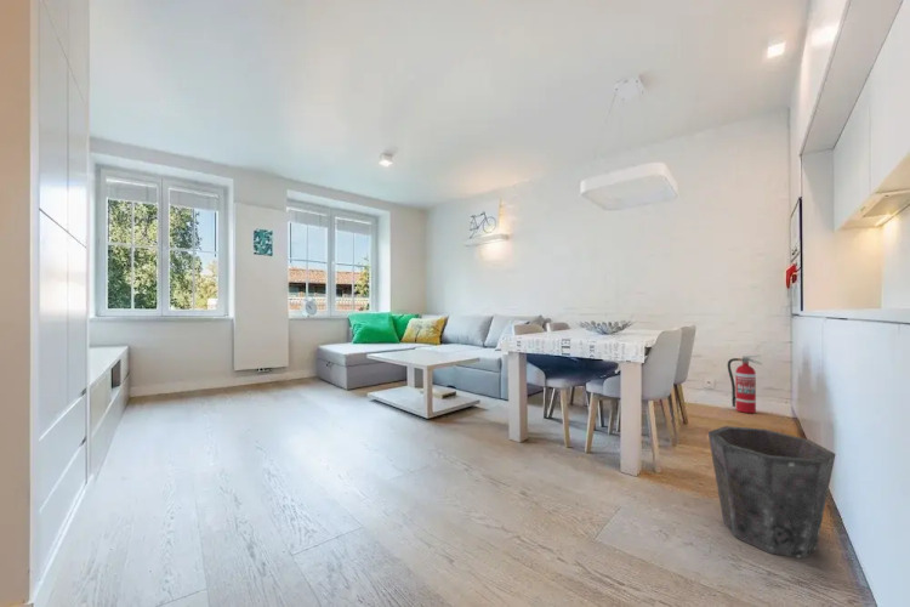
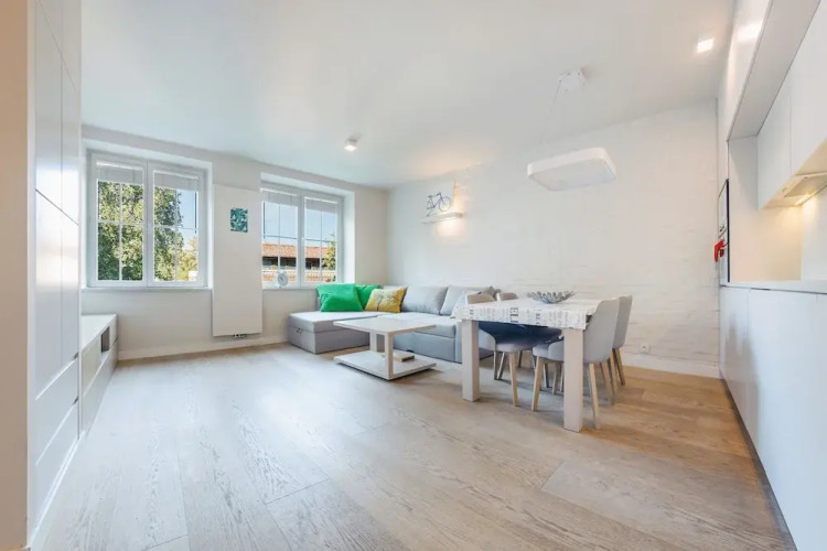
- fire extinguisher [727,354,763,414]
- waste bin [707,425,836,560]
